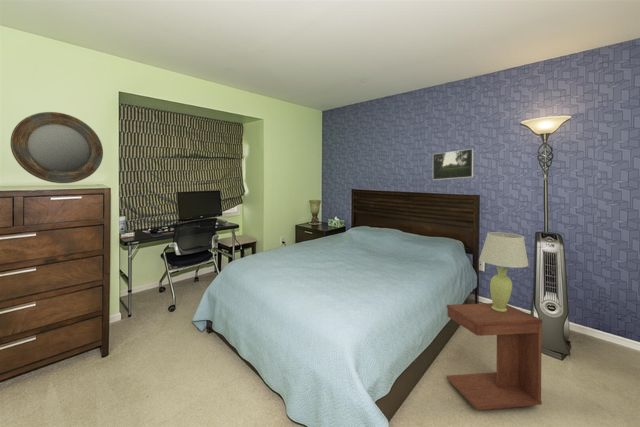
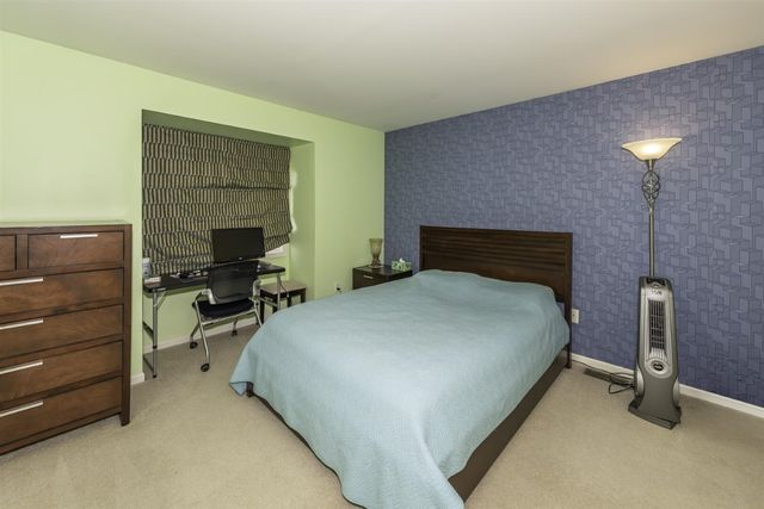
- table lamp [479,231,529,312]
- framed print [432,148,474,181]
- home mirror [9,111,104,184]
- side table [446,302,543,411]
